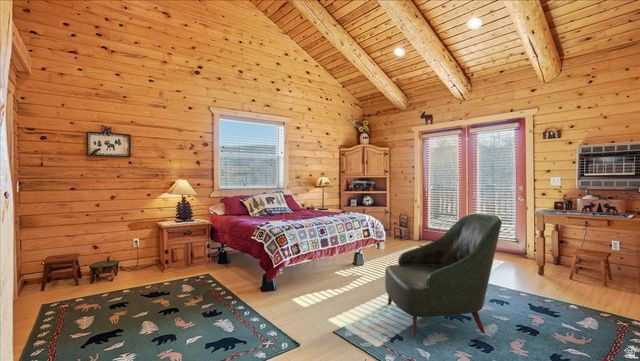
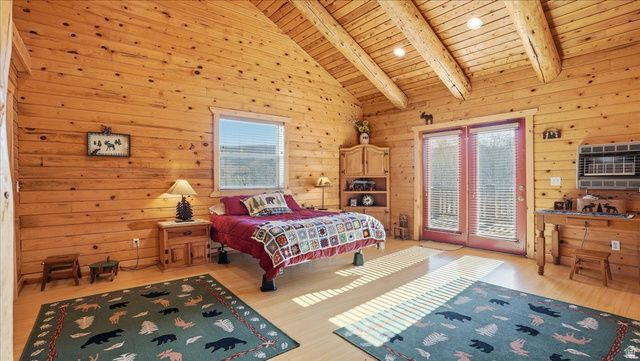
- armchair [384,212,503,339]
